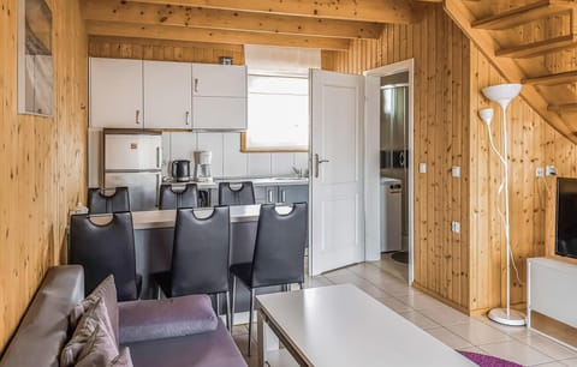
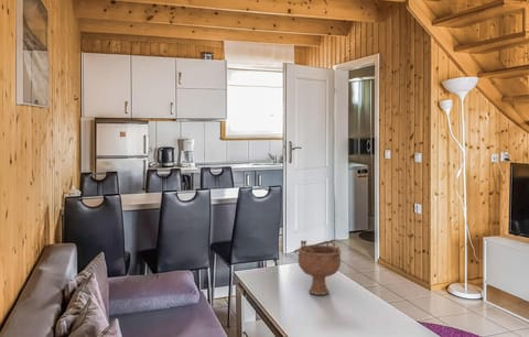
+ decorative bowl [298,239,342,296]
